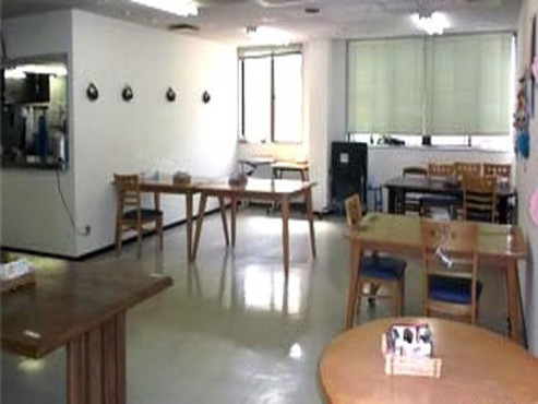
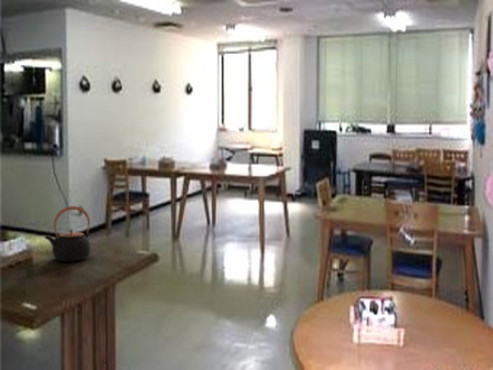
+ teapot [44,205,92,262]
